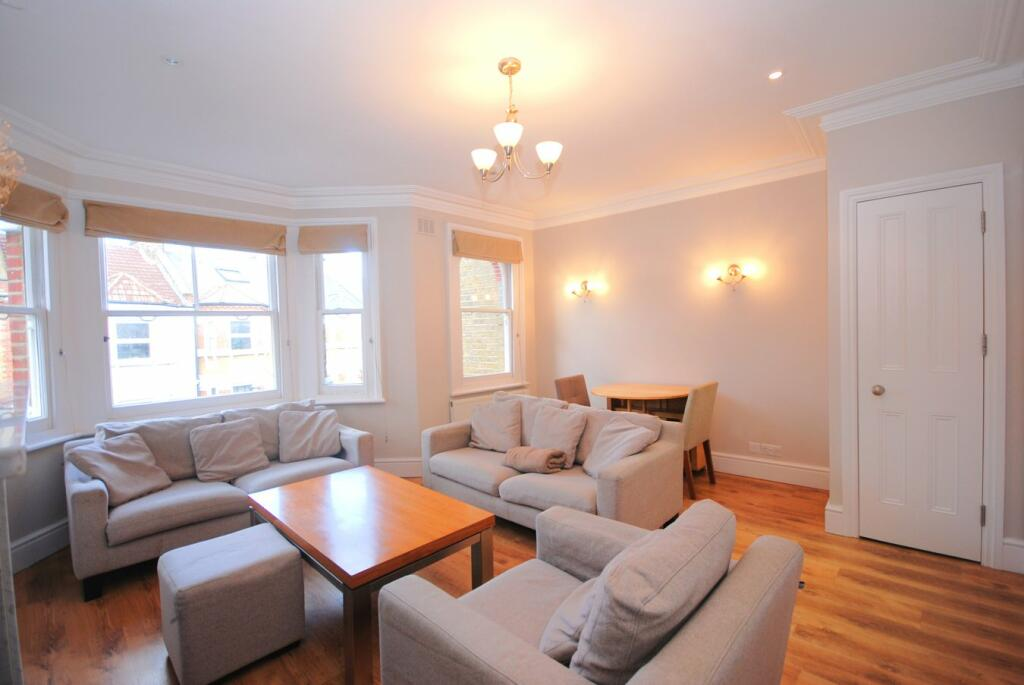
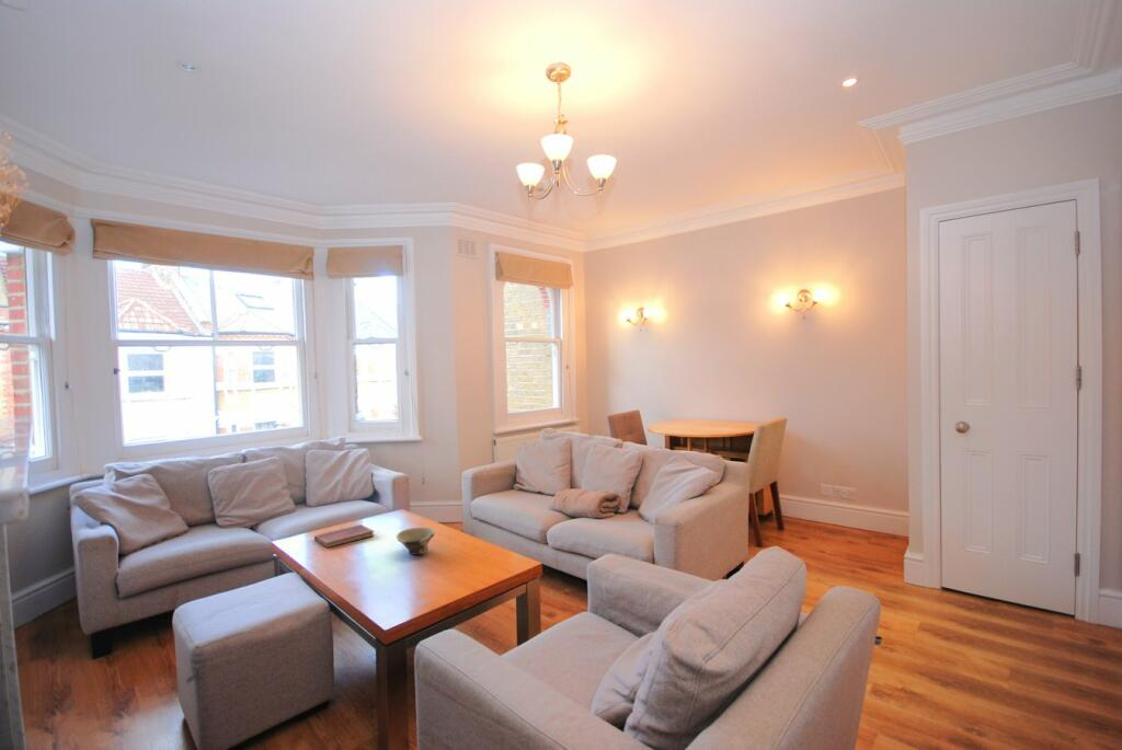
+ bowl [396,527,436,556]
+ diary [313,523,376,549]
